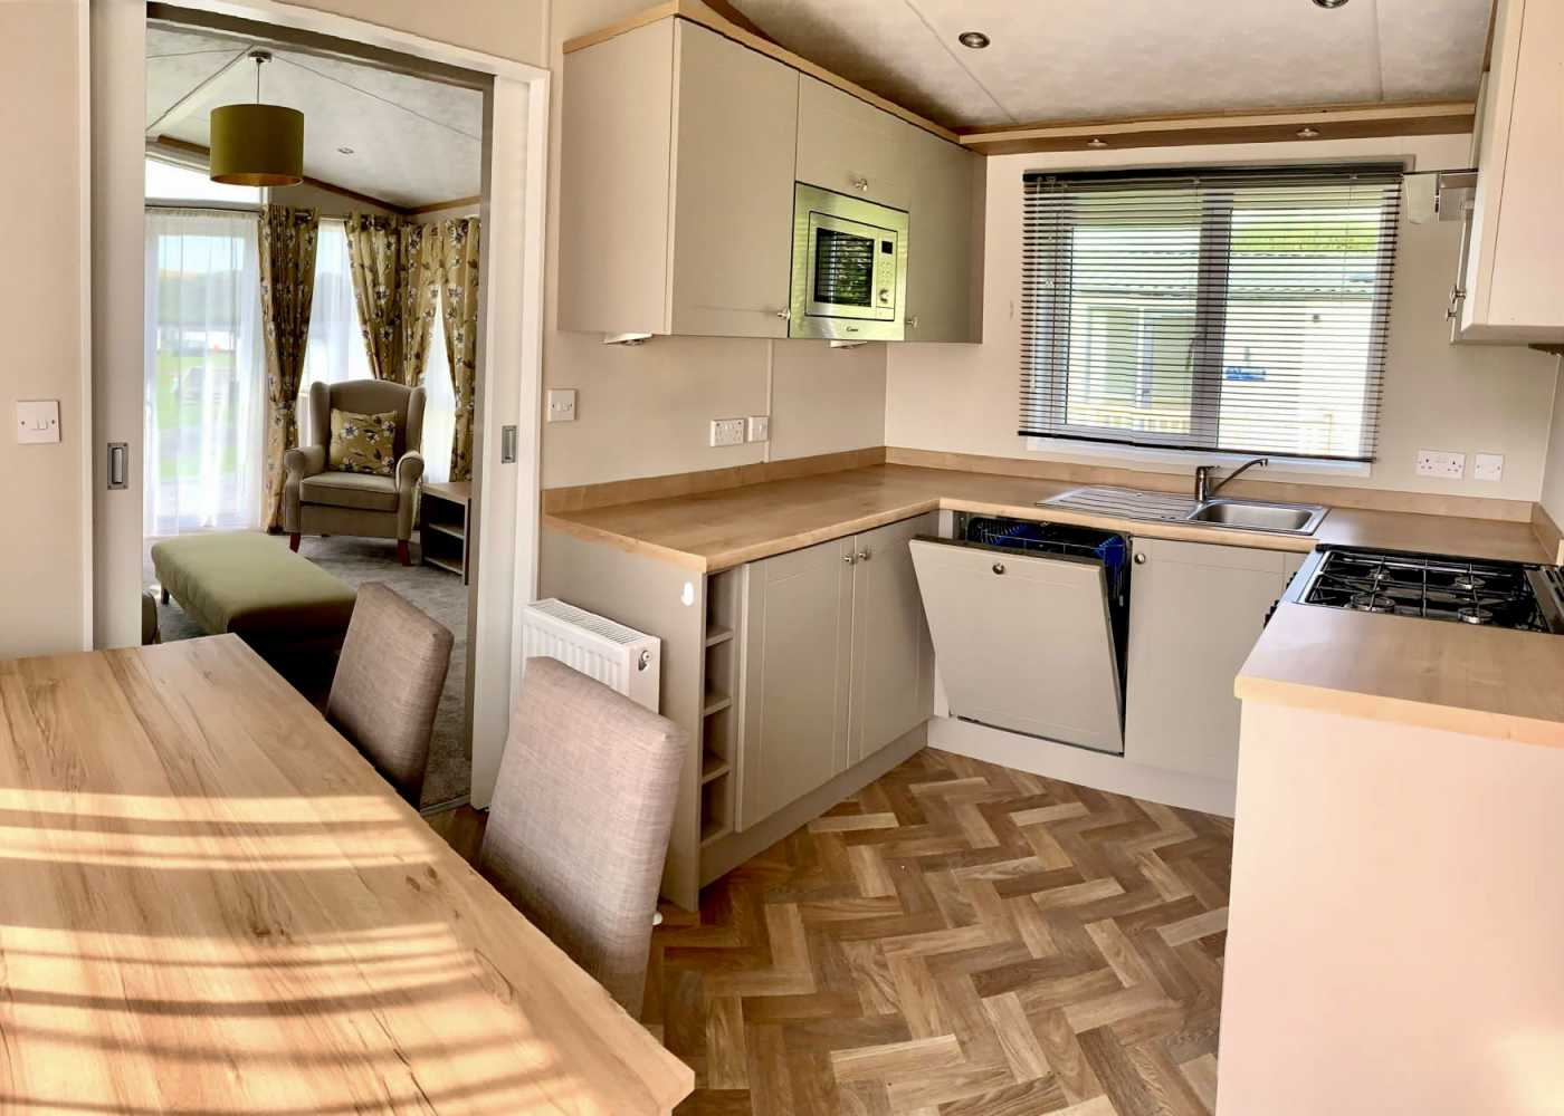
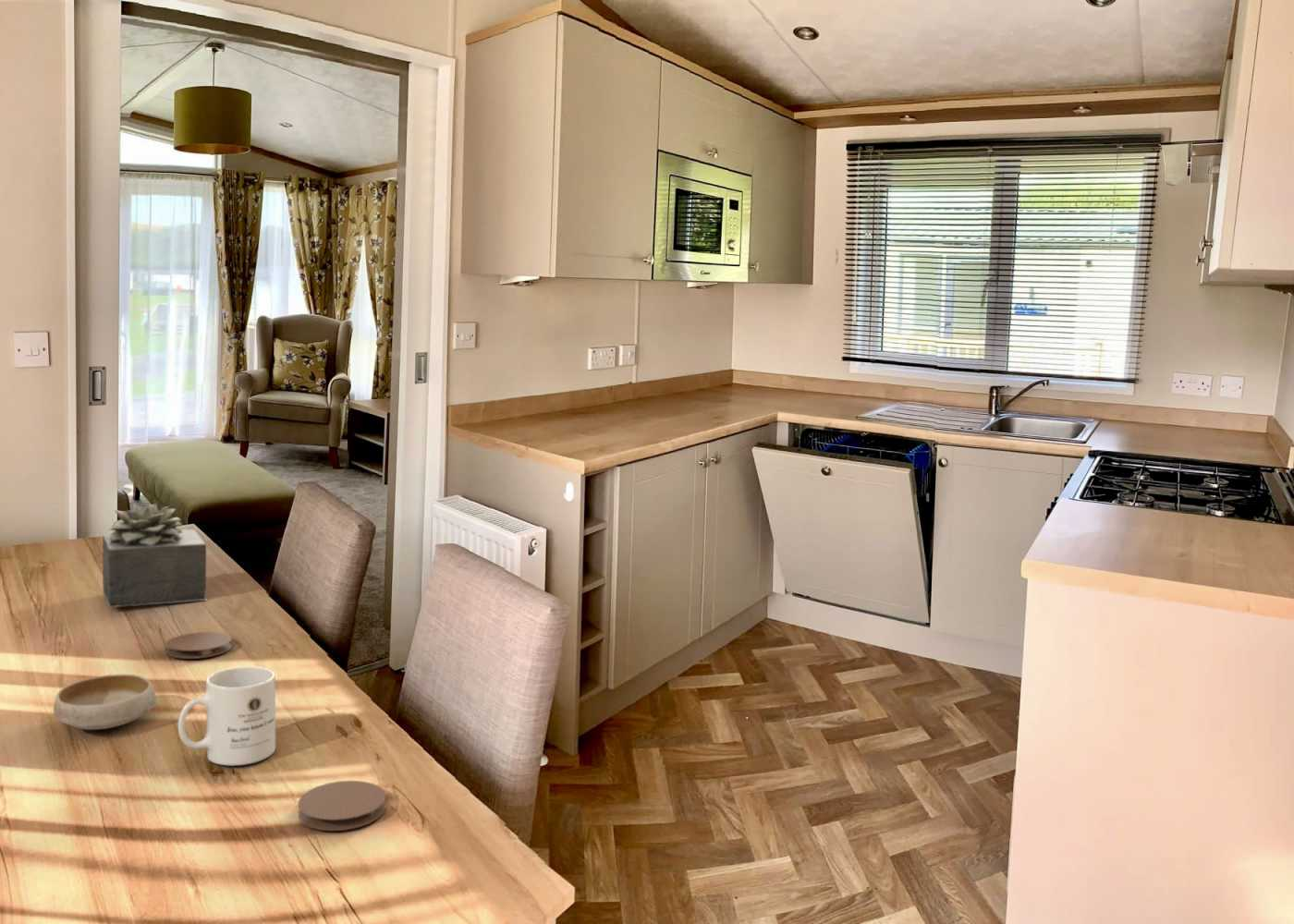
+ mug [177,665,276,767]
+ bowl [53,674,157,731]
+ coaster [165,631,233,660]
+ coaster [298,780,387,832]
+ succulent plant [100,503,207,608]
